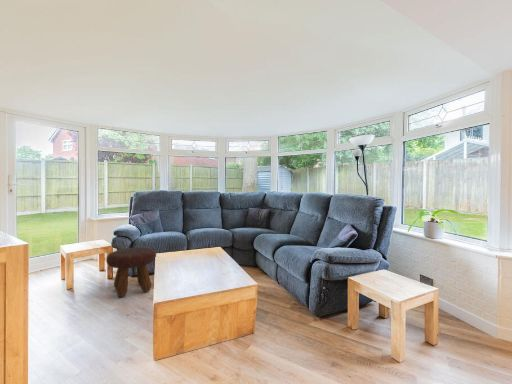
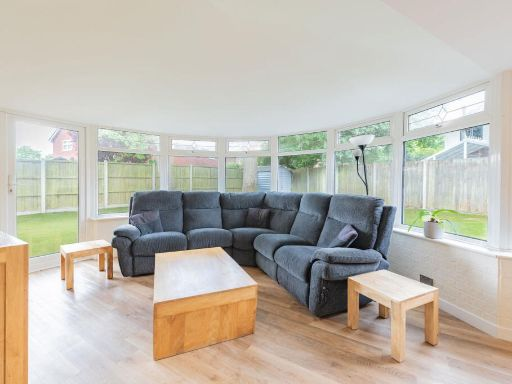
- footstool [105,246,157,298]
